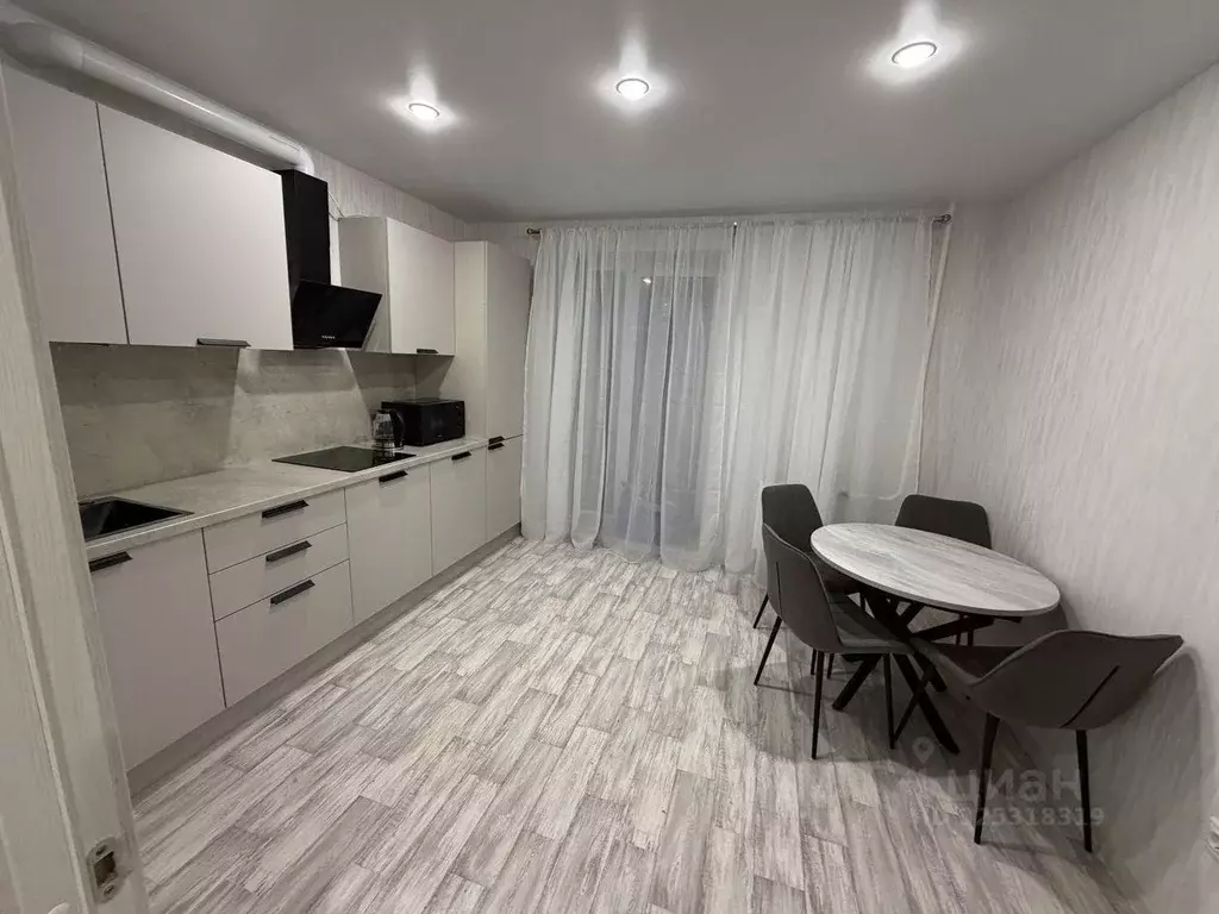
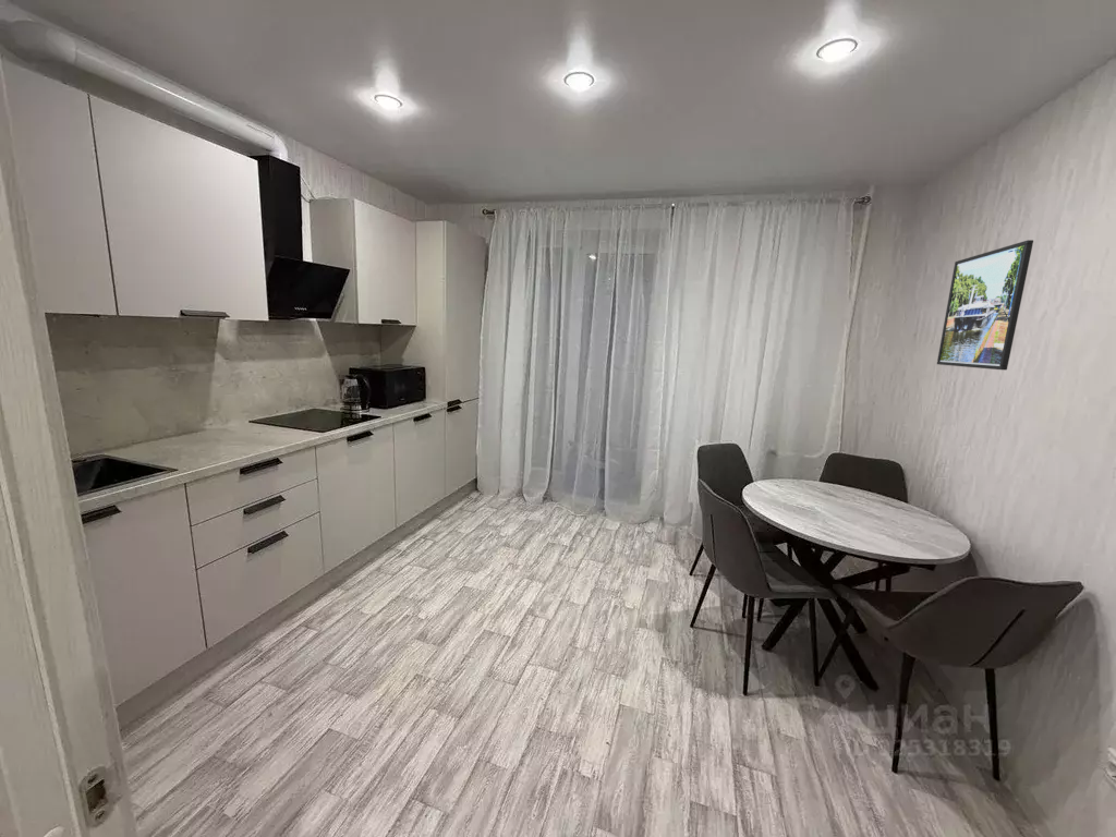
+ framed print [936,239,1034,372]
